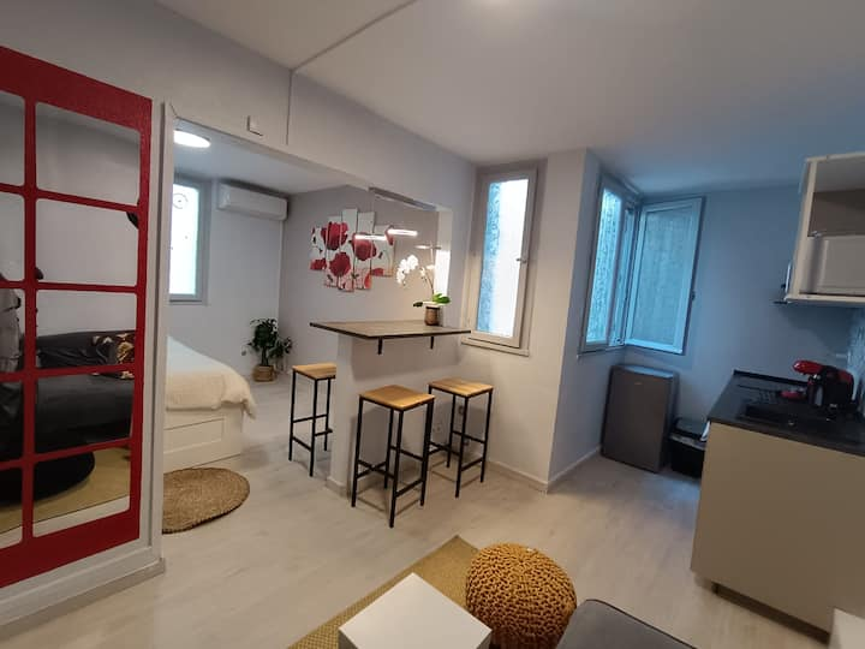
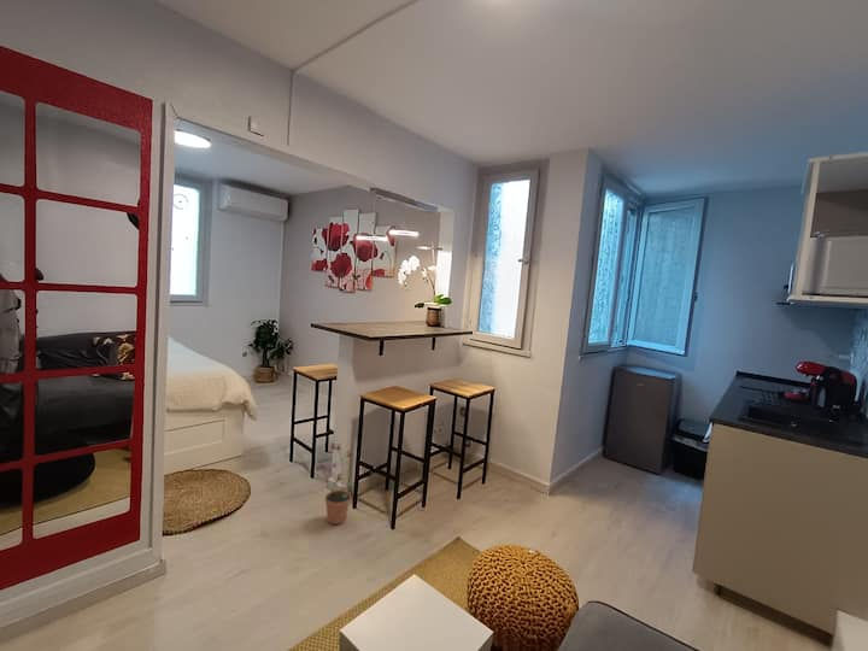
+ potted plant [315,441,354,526]
